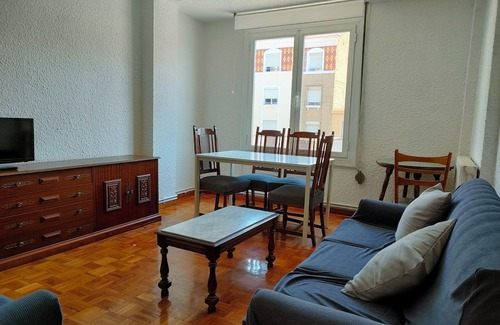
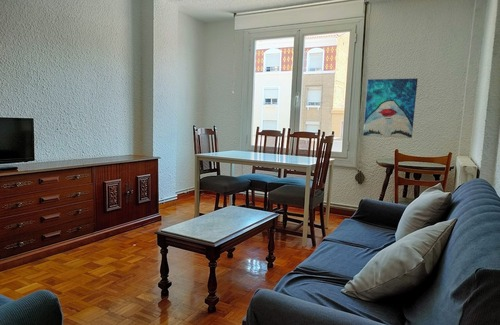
+ wall art [362,77,419,139]
